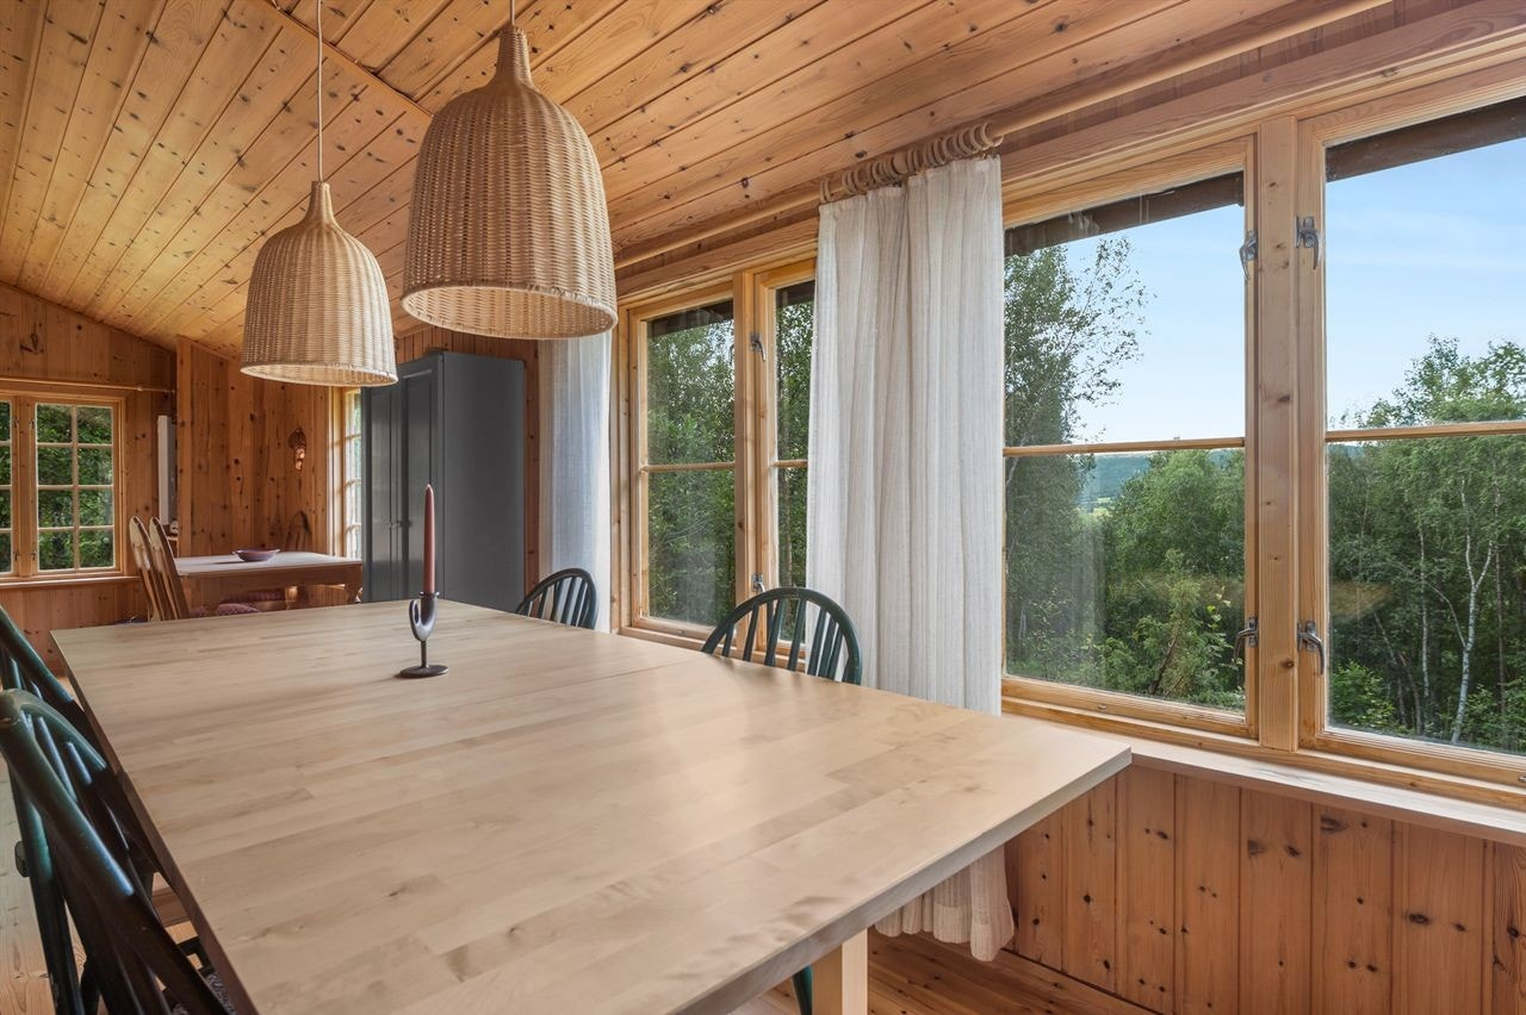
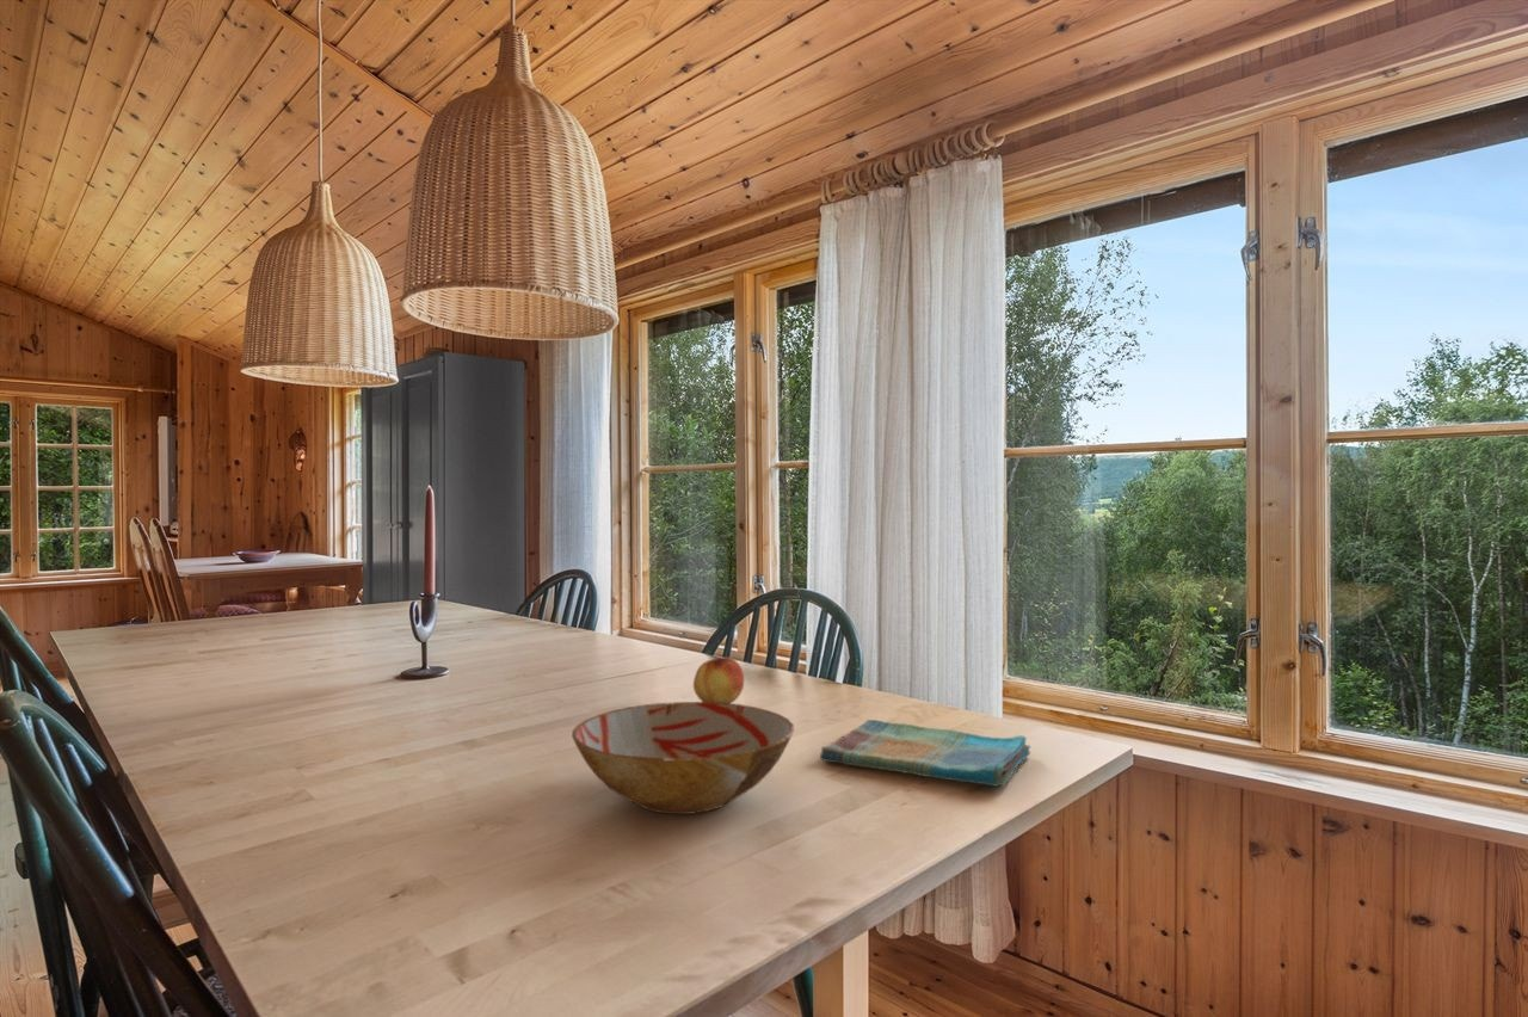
+ fruit [692,657,745,704]
+ dish towel [819,719,1031,788]
+ bowl [571,701,795,815]
